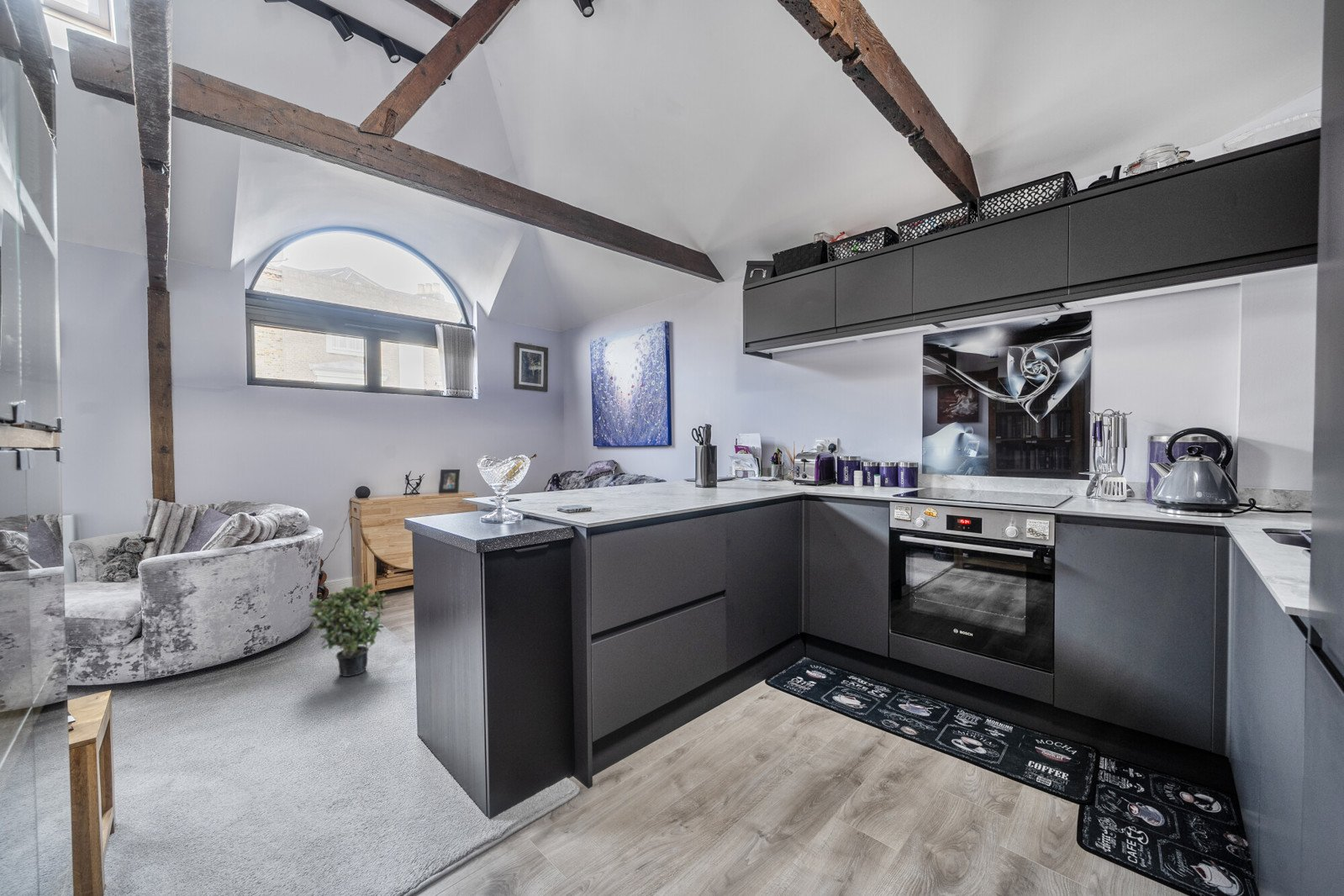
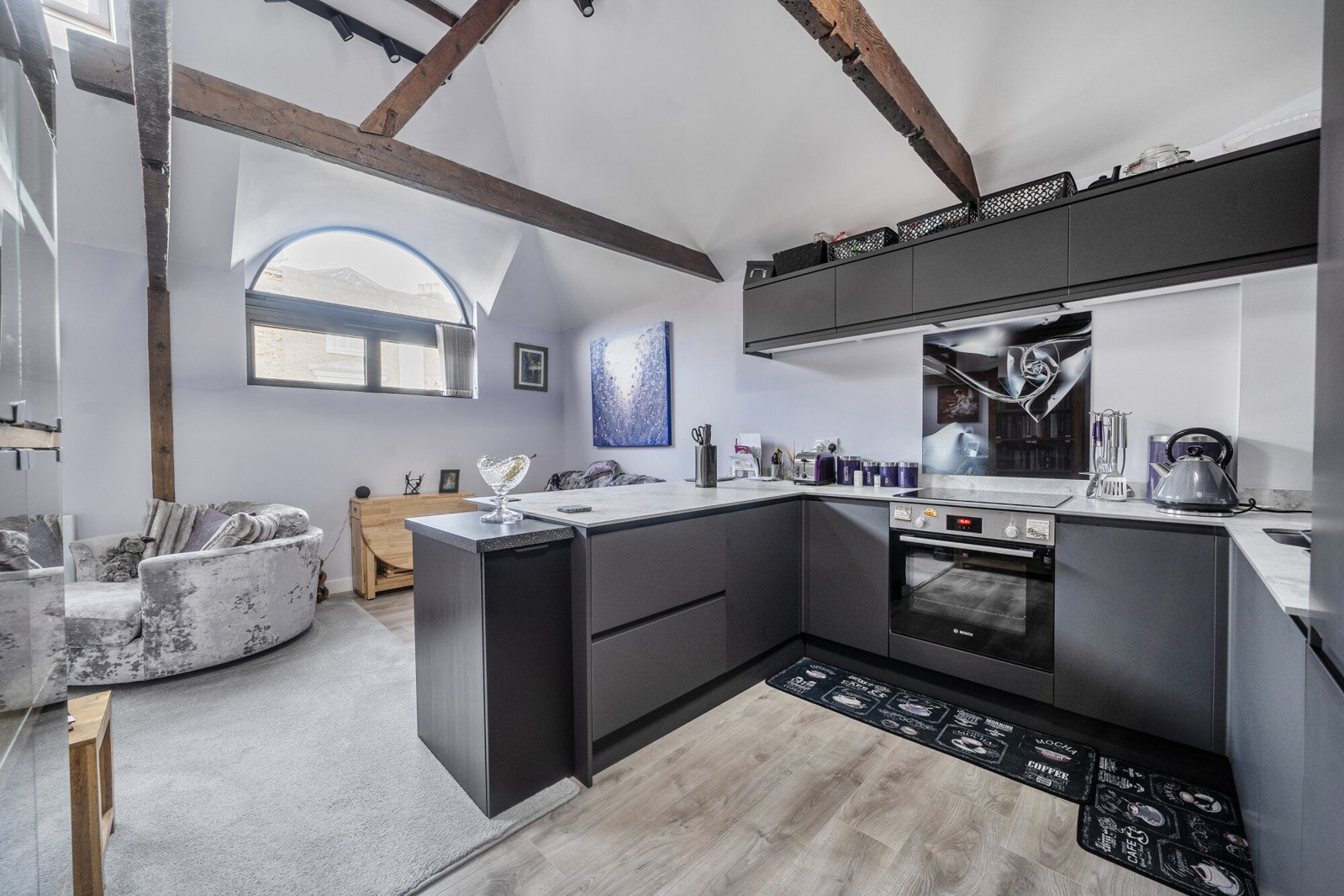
- potted plant [307,582,389,677]
